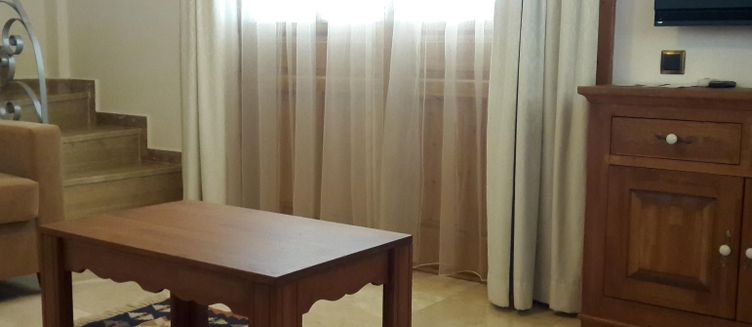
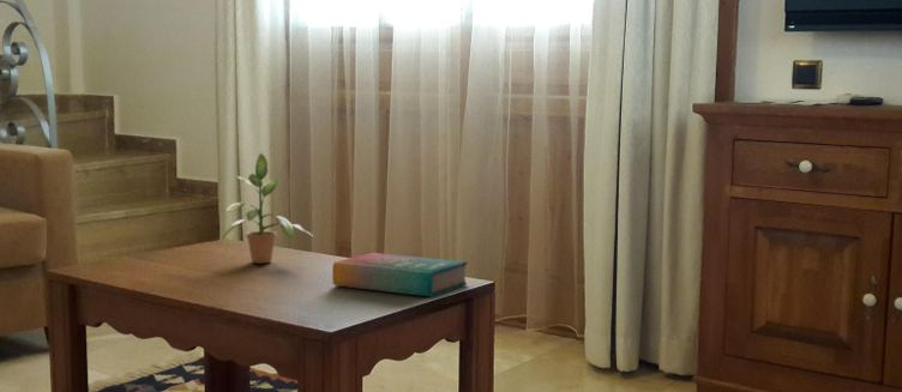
+ book [331,252,468,298]
+ potted plant [221,152,313,264]
